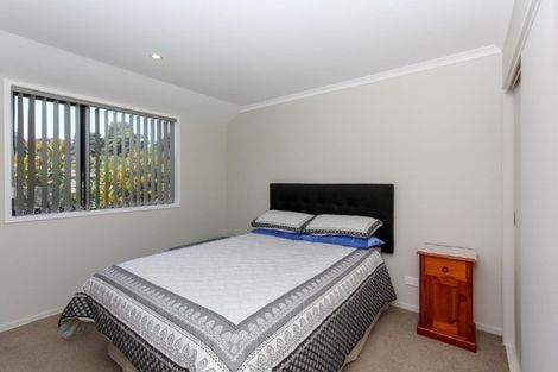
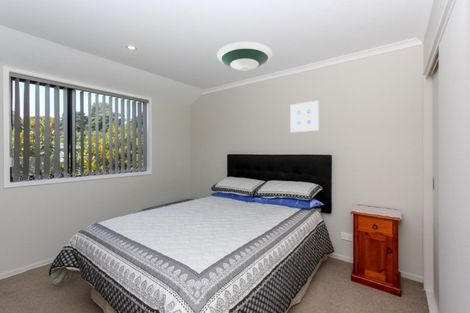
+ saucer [216,41,273,72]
+ wall art [289,100,320,133]
